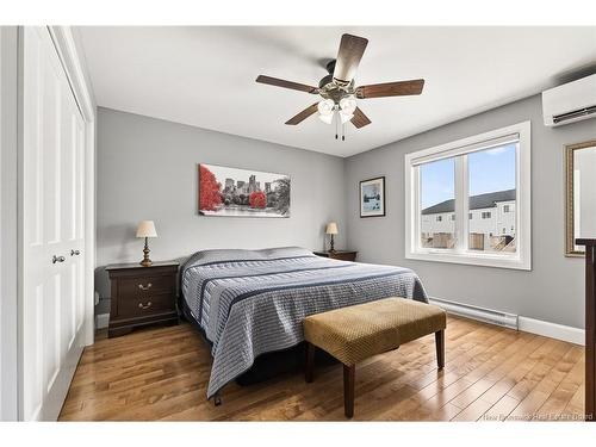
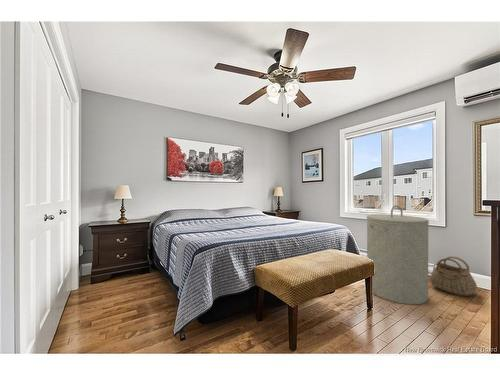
+ basket [429,255,478,297]
+ laundry hamper [366,205,430,305]
